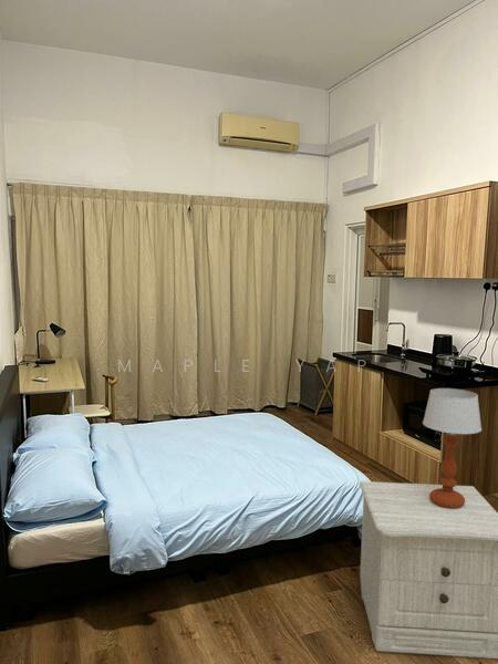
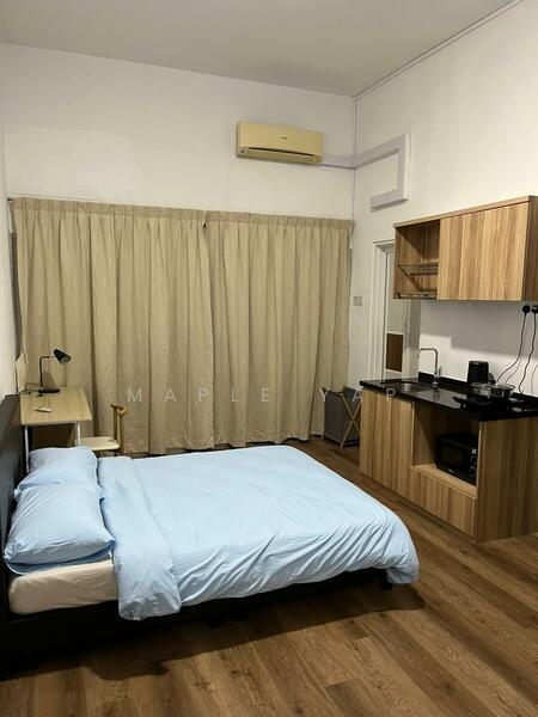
- table lamp [422,387,483,508]
- nightstand [359,480,498,660]
